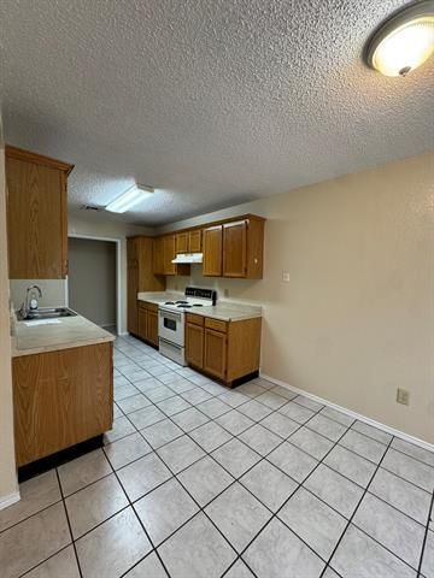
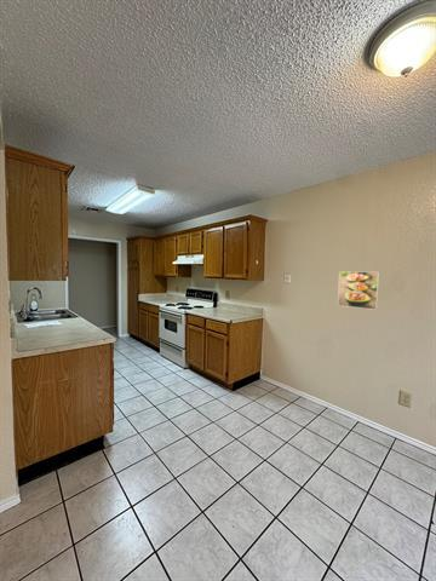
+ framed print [337,270,380,311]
